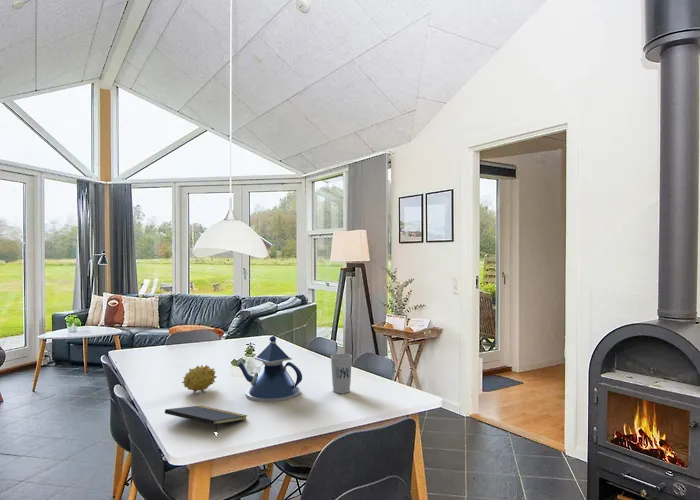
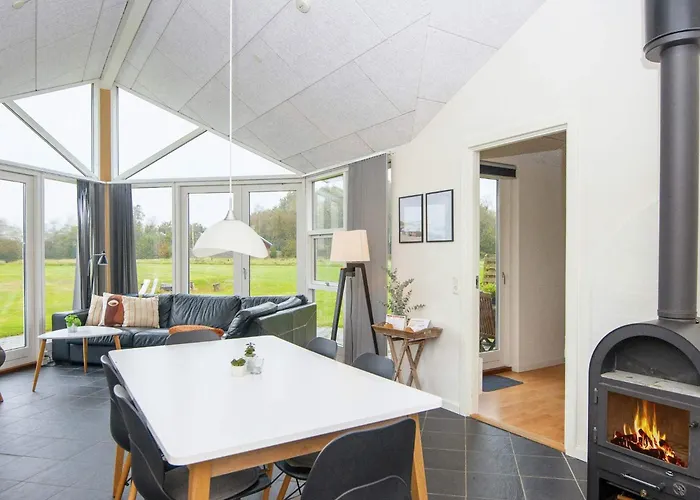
- cup [330,353,353,394]
- fruit [181,364,218,394]
- notepad [164,405,248,431]
- teapot [235,335,303,403]
